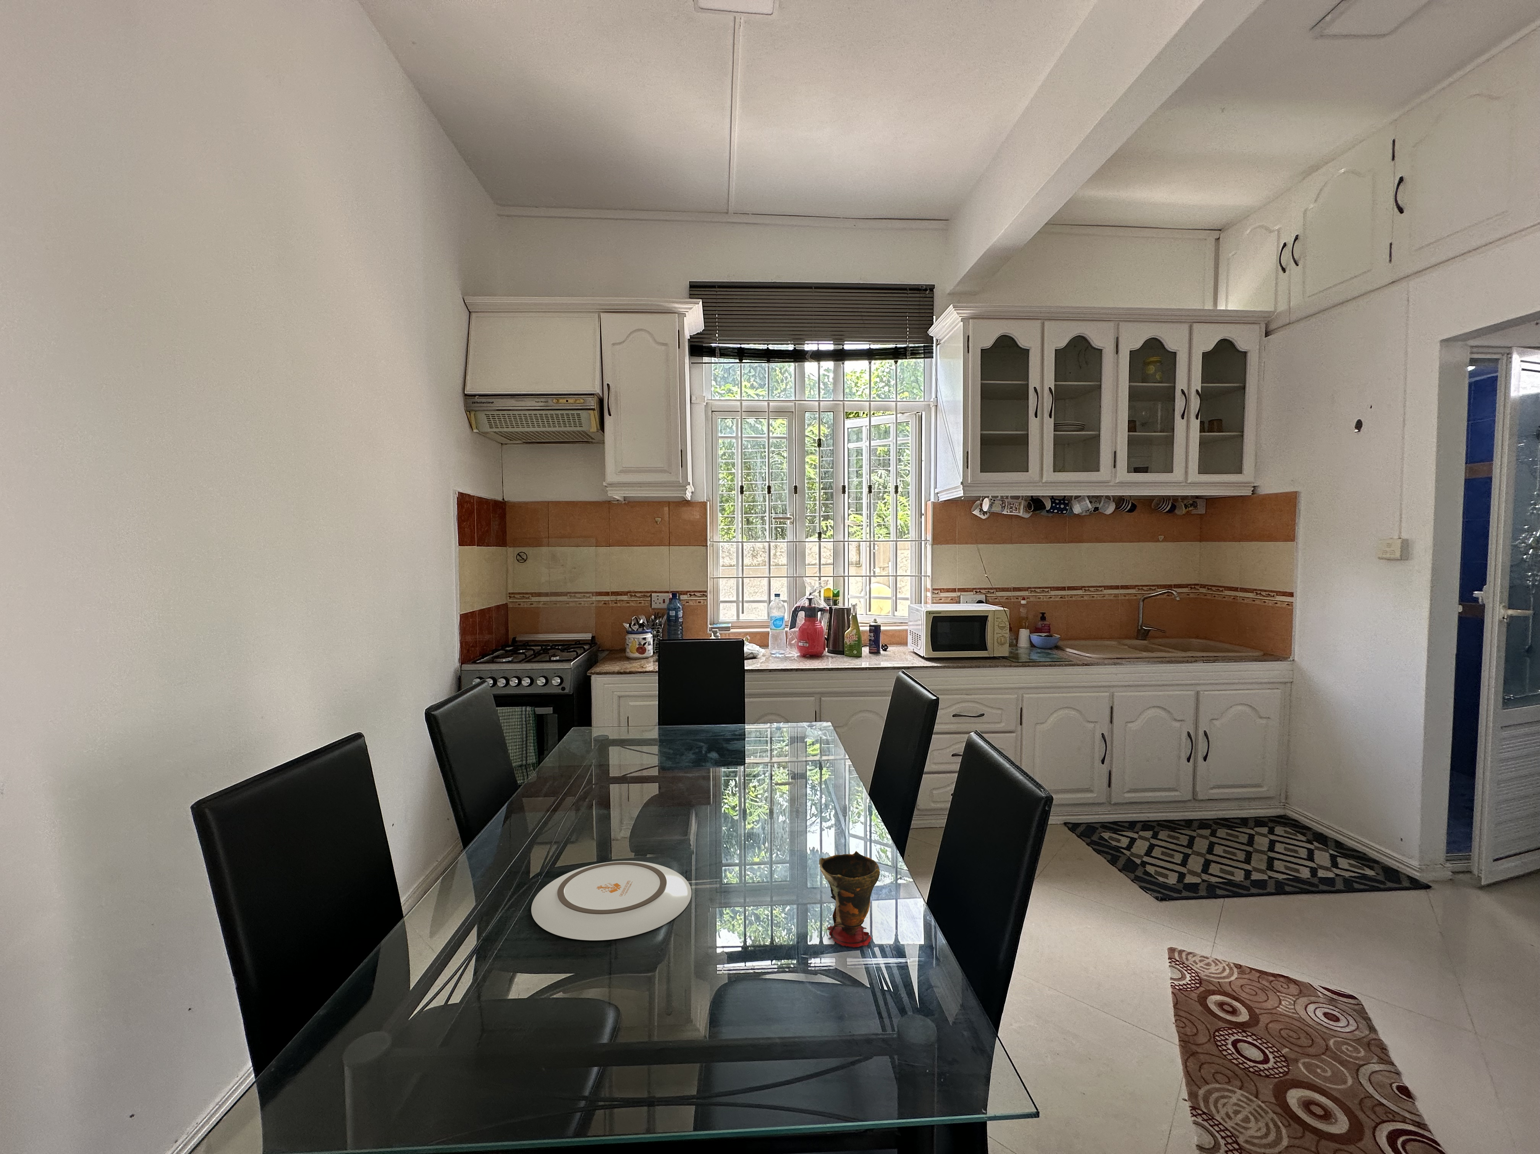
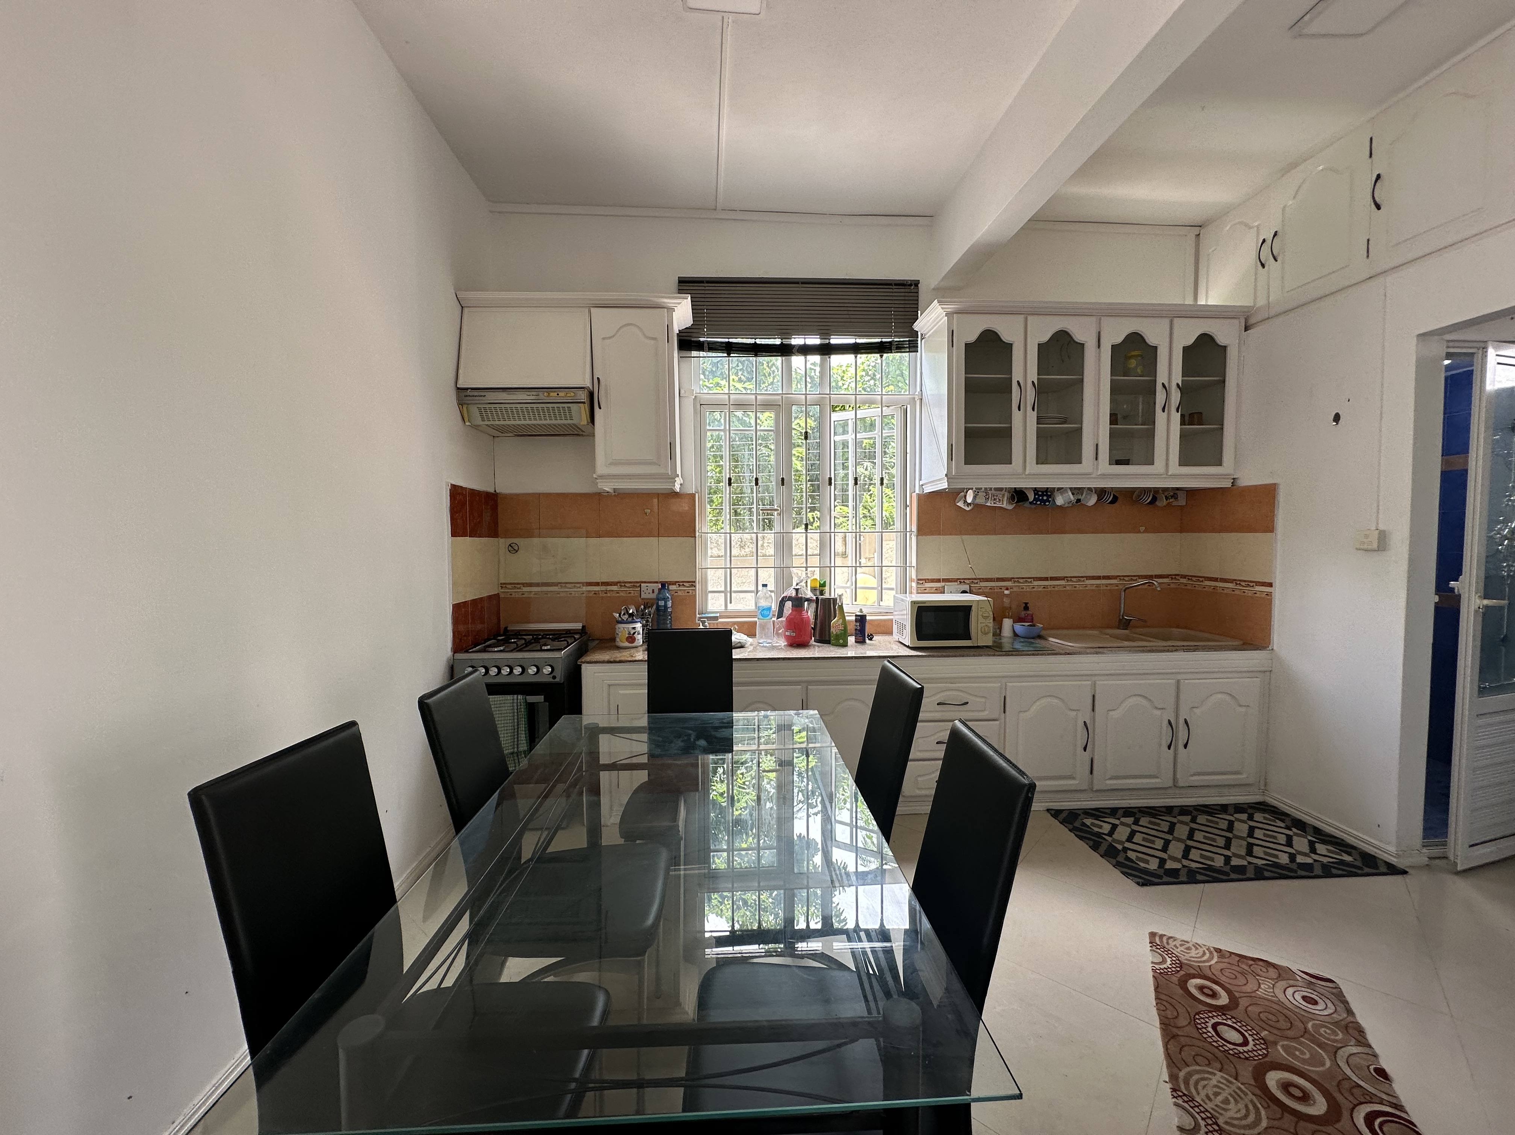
- cup [819,851,880,948]
- plate [531,861,691,941]
